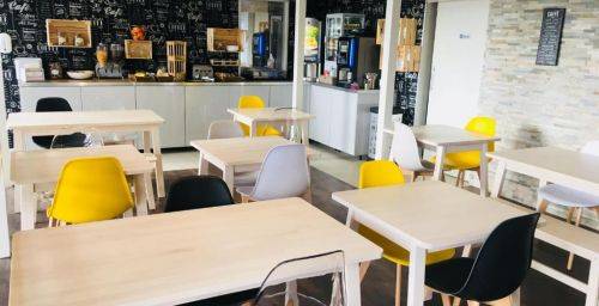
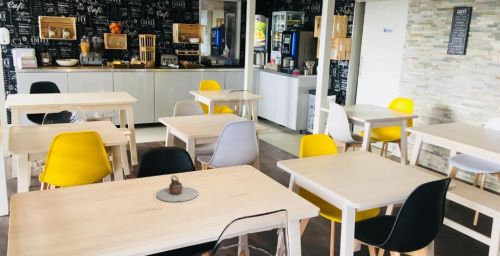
+ teapot [155,174,199,203]
